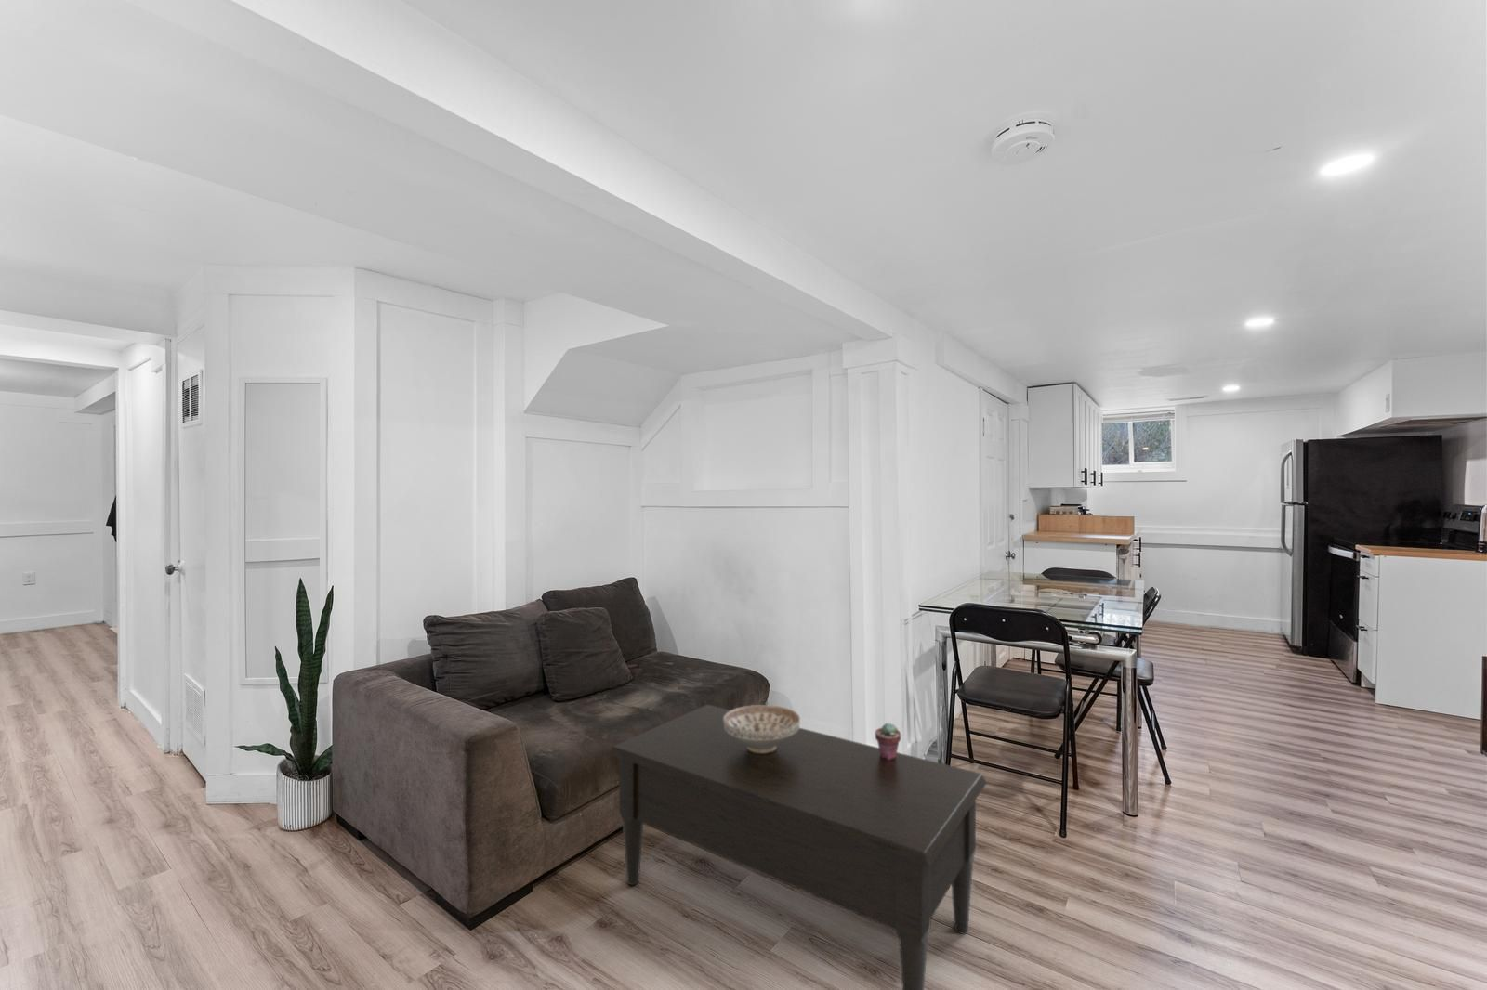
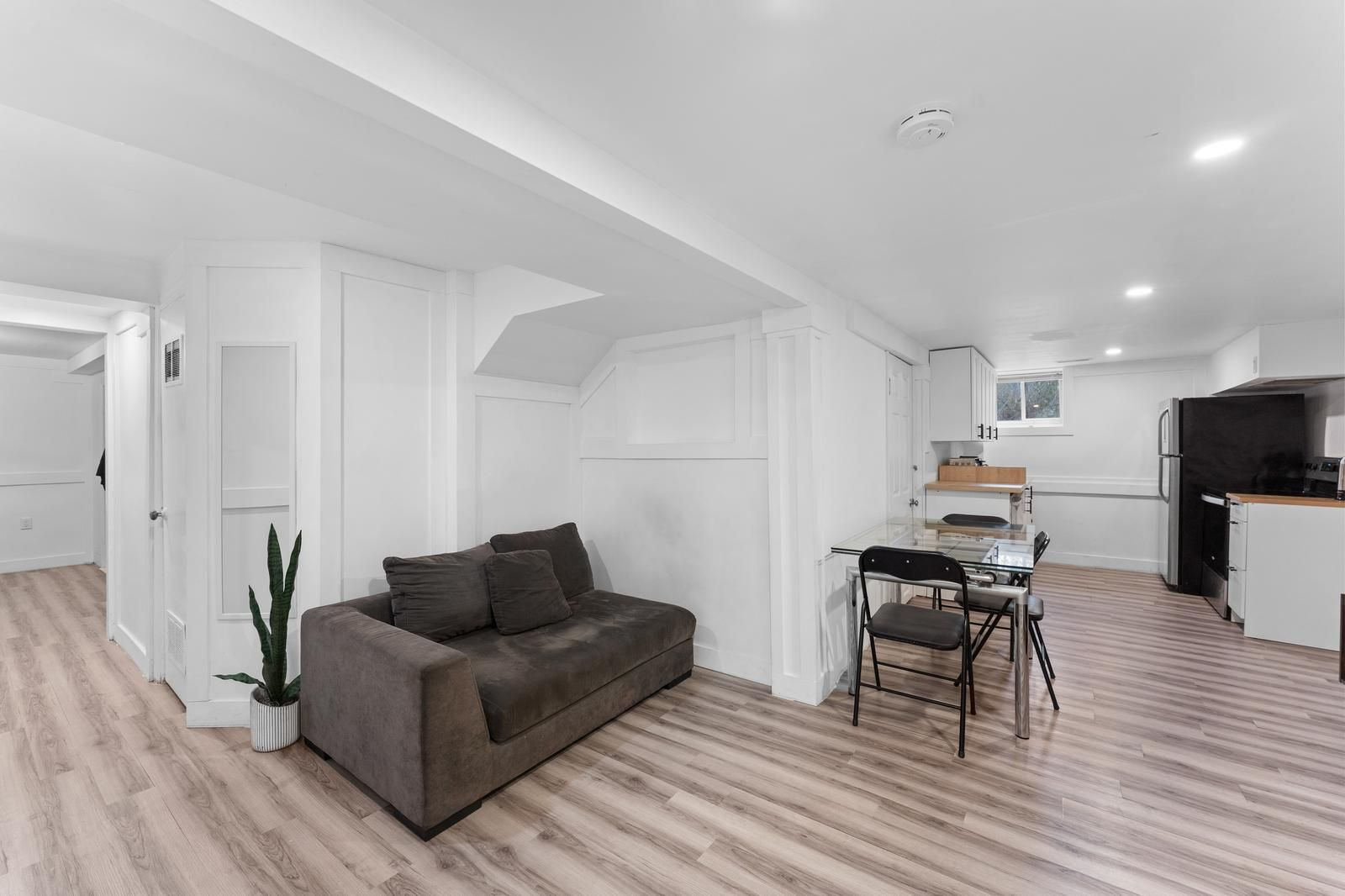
- decorative bowl [723,704,802,754]
- potted succulent [875,722,901,760]
- coffee table [607,704,988,990]
